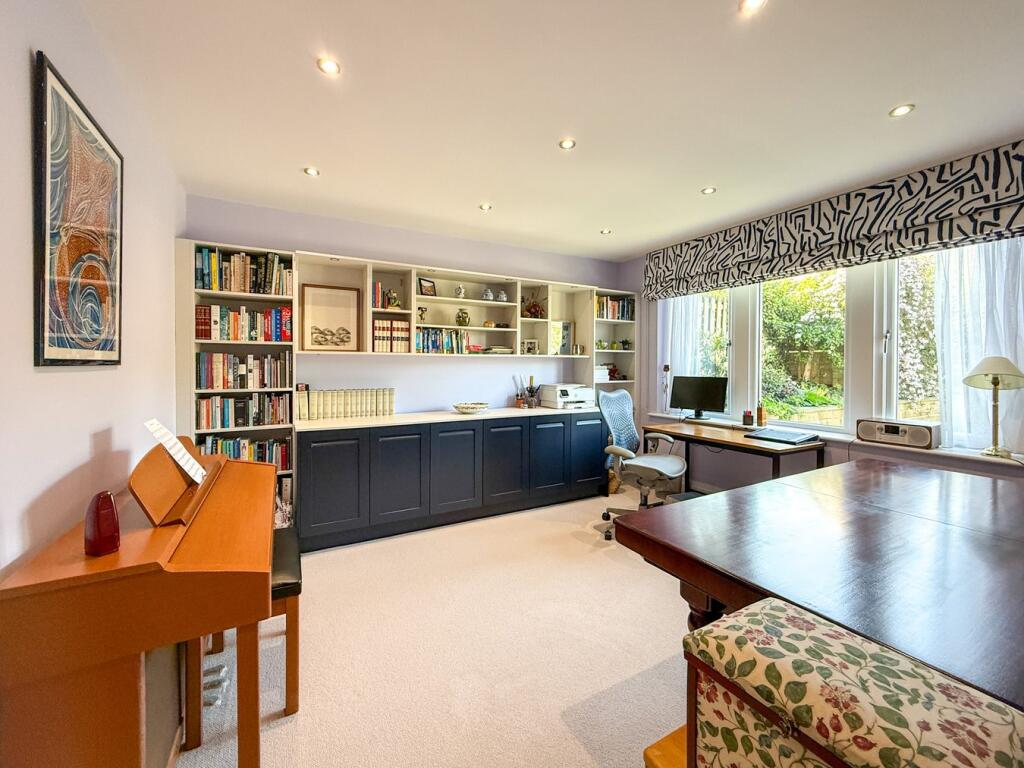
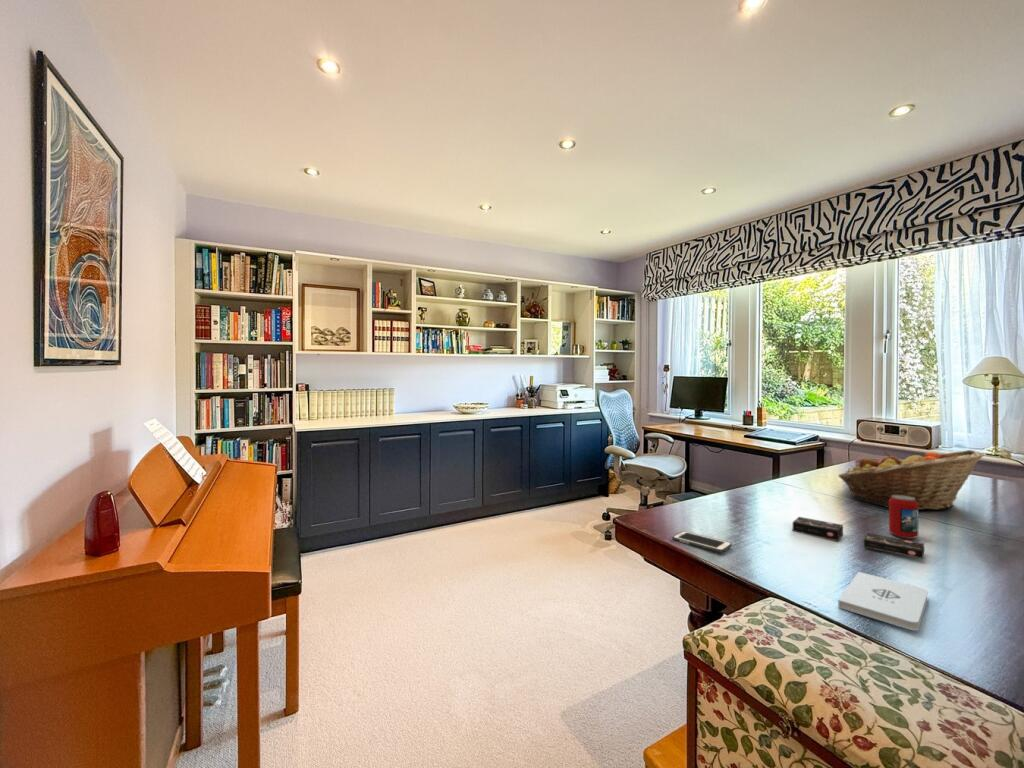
+ notepad [837,571,929,631]
+ product box [792,516,925,560]
+ beverage can [888,495,919,540]
+ cell phone [672,530,733,554]
+ fruit basket [837,449,985,511]
